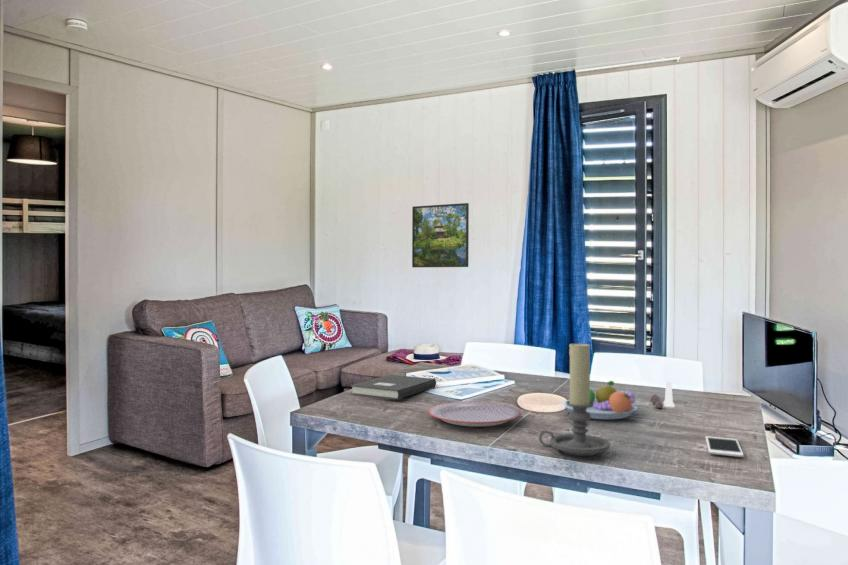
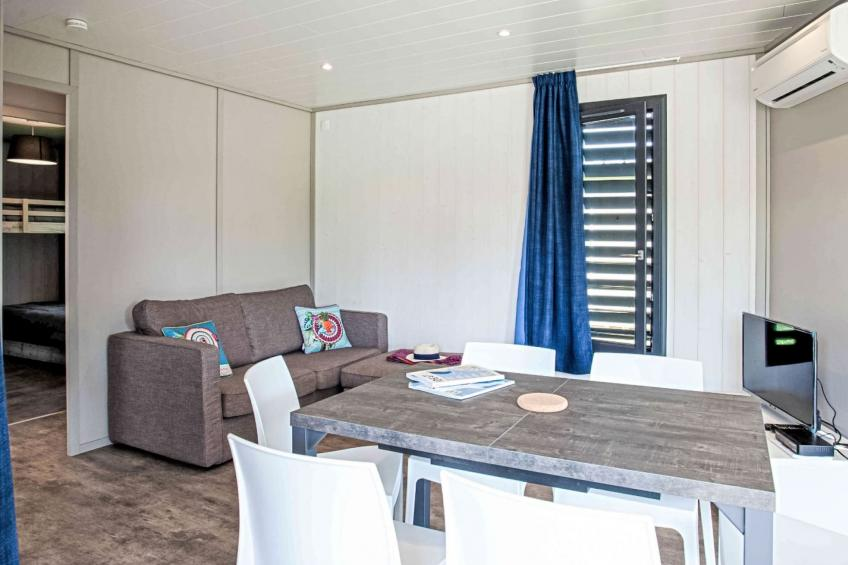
- salt and pepper shaker set [649,380,676,409]
- fruit bowl [561,380,638,420]
- cell phone [705,435,745,458]
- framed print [411,202,470,268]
- plate [428,401,522,427]
- candle holder [538,341,611,457]
- book [349,374,437,400]
